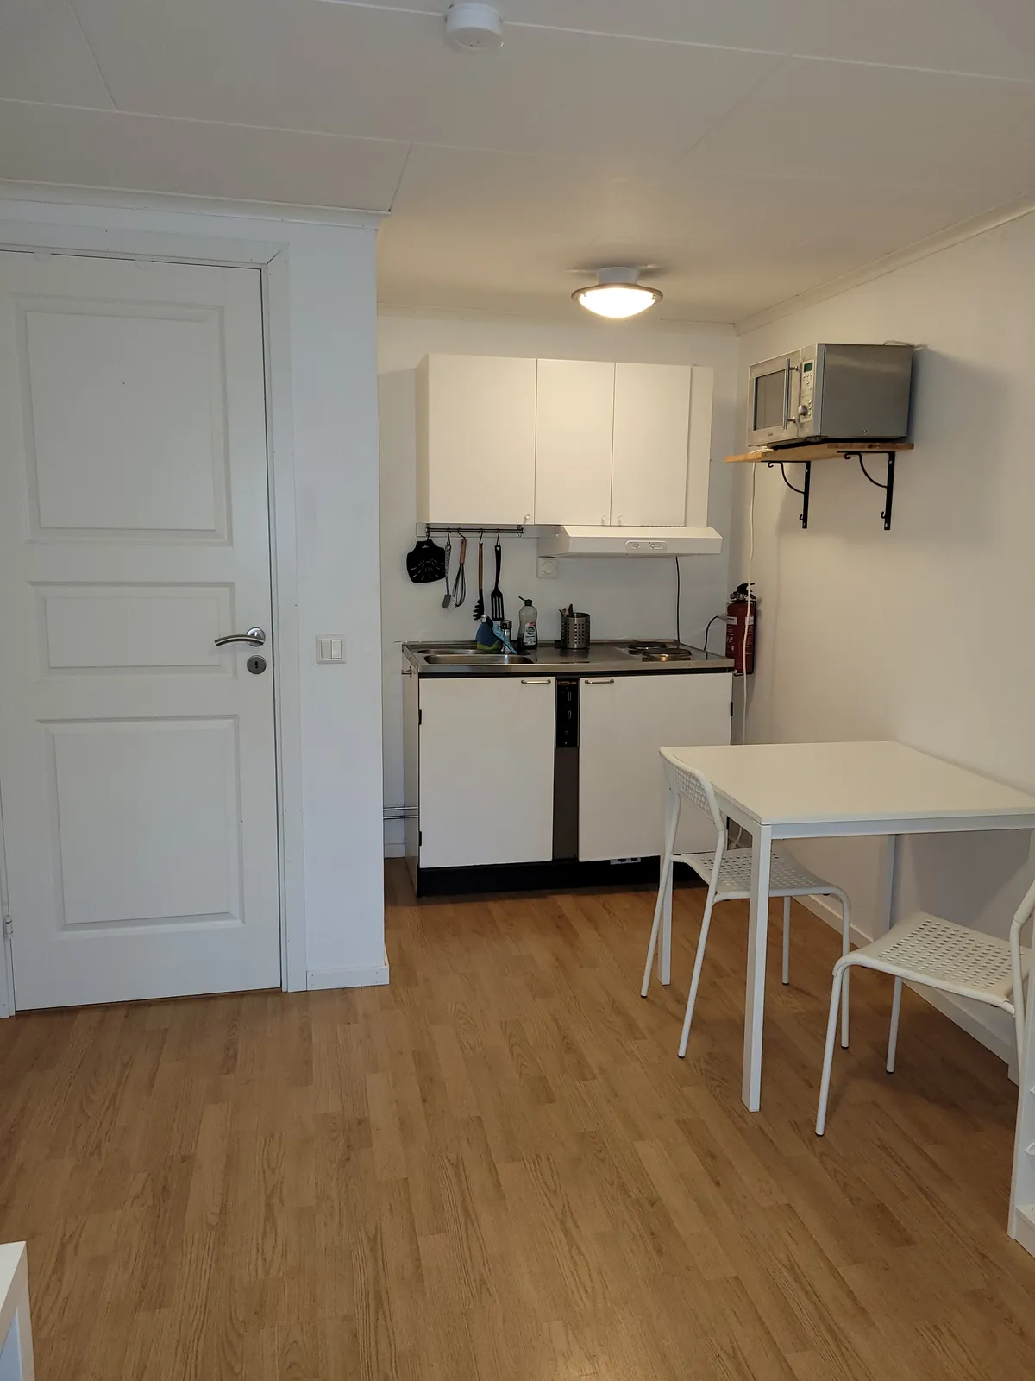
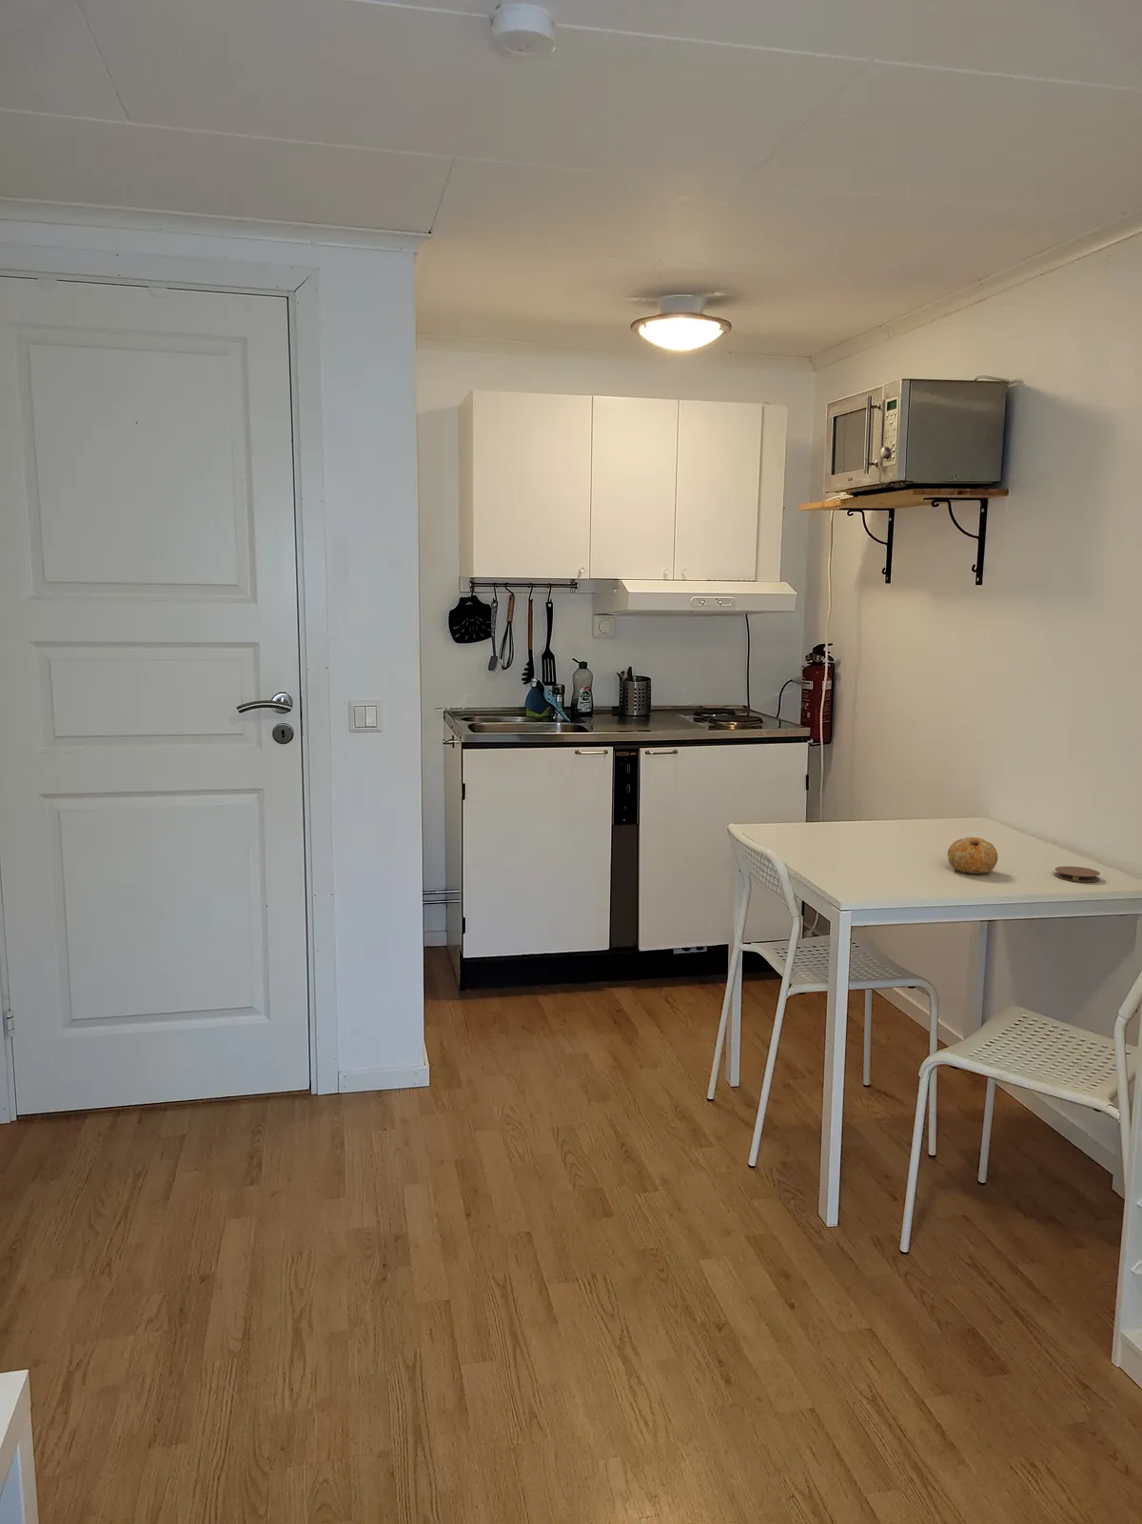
+ fruit [946,836,998,875]
+ coaster [1053,865,1101,883]
